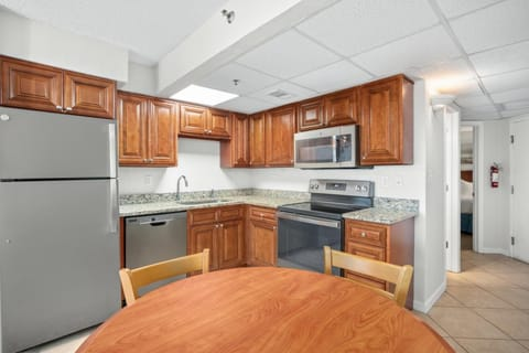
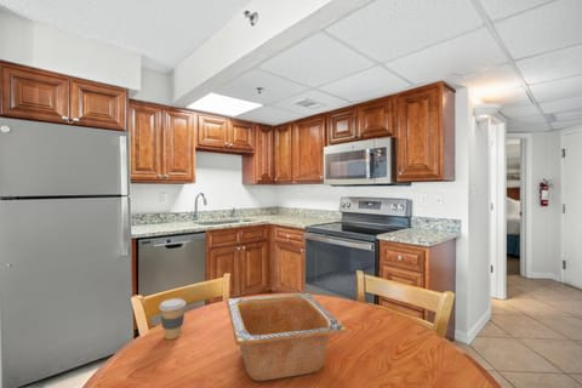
+ serving bowl [226,292,349,382]
+ coffee cup [158,297,187,341]
